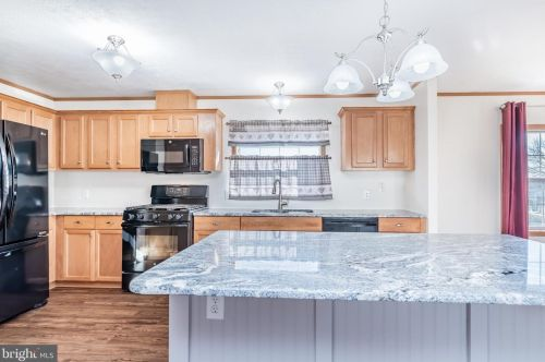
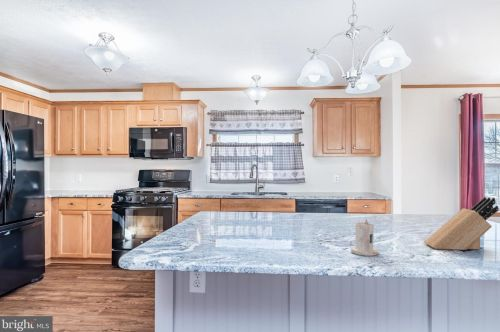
+ knife block [423,196,500,251]
+ candle [350,219,379,257]
